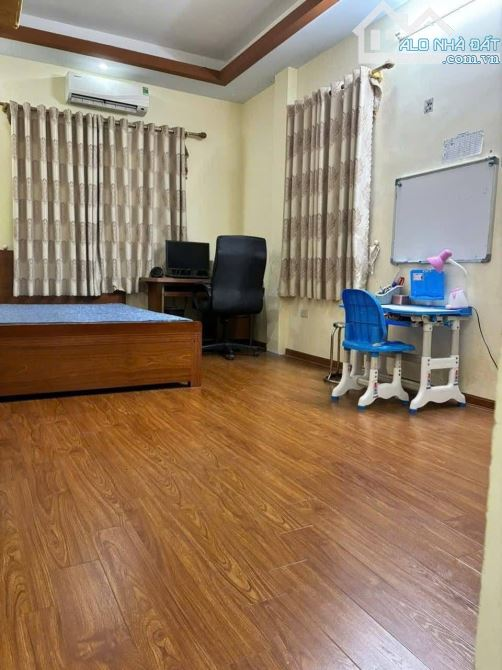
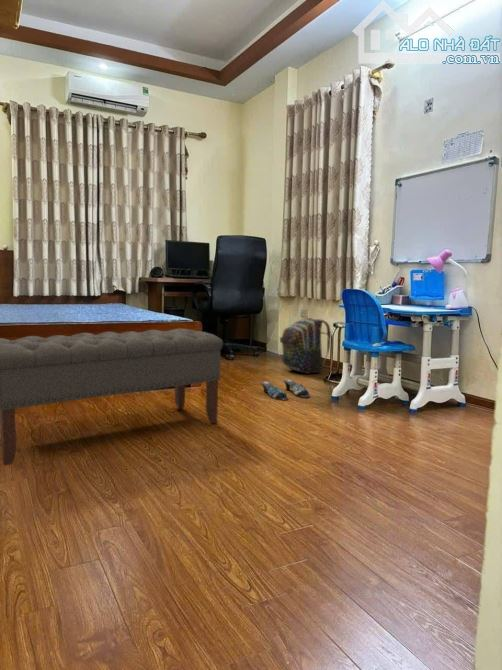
+ backpack [279,317,332,375]
+ slippers [260,379,310,401]
+ bench [0,328,224,467]
